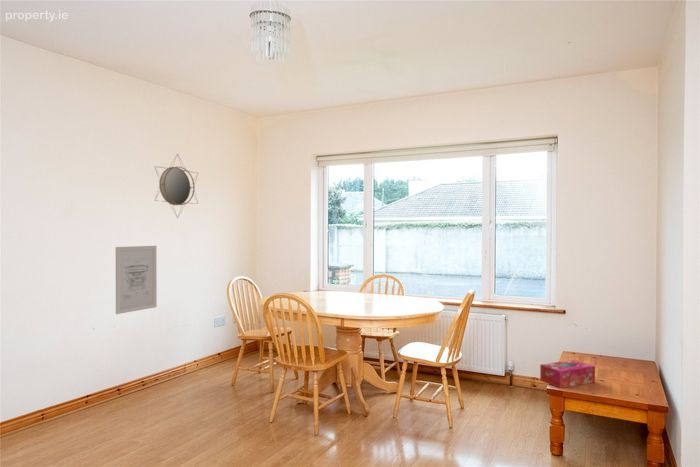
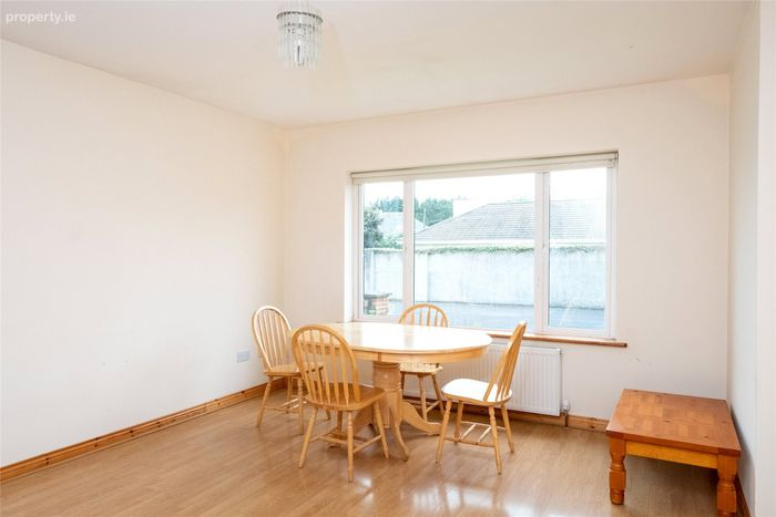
- tissue box [539,359,596,389]
- home mirror [154,153,199,219]
- wall art [115,245,158,315]
